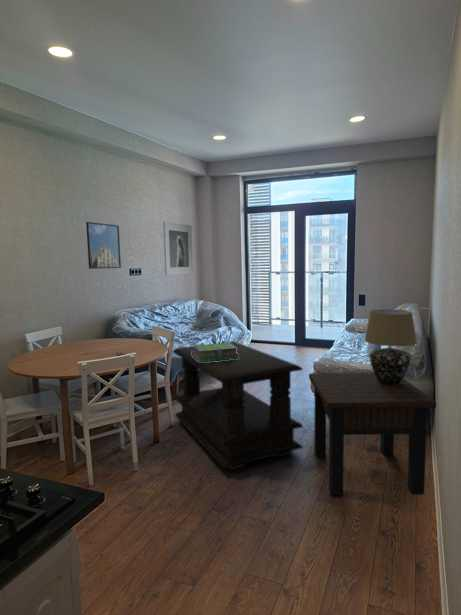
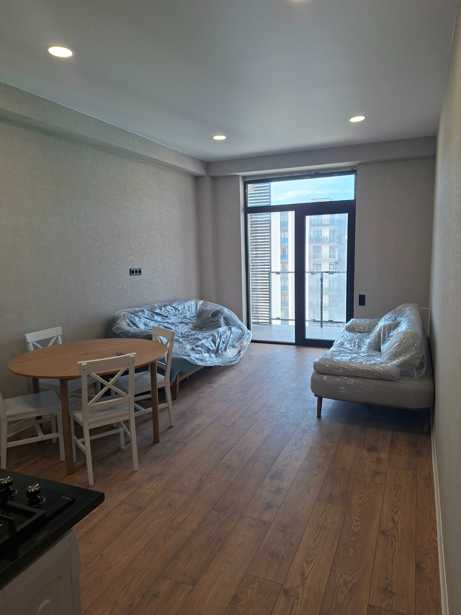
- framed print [85,221,122,270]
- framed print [162,221,194,276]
- coffee table [172,340,304,471]
- table lamp [363,309,418,386]
- side table [308,372,437,496]
- stack of books [192,342,239,362]
